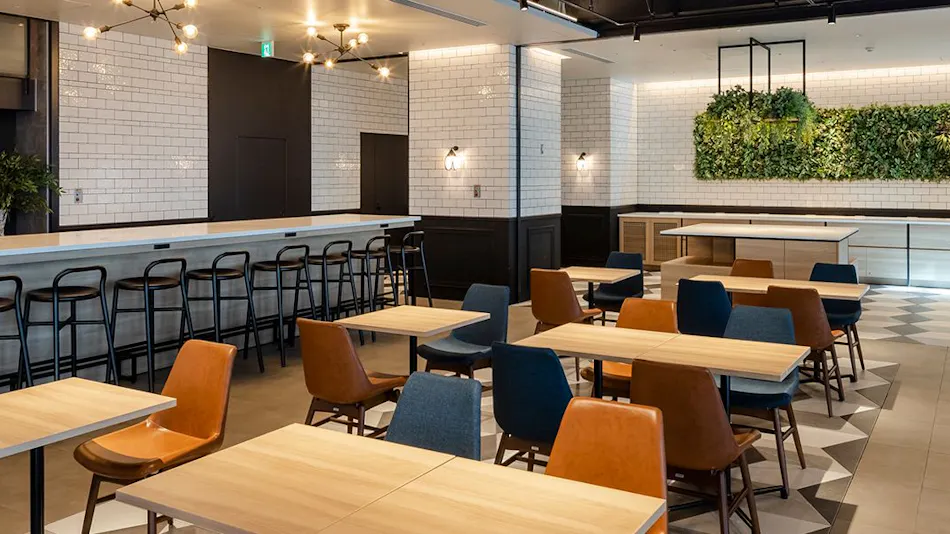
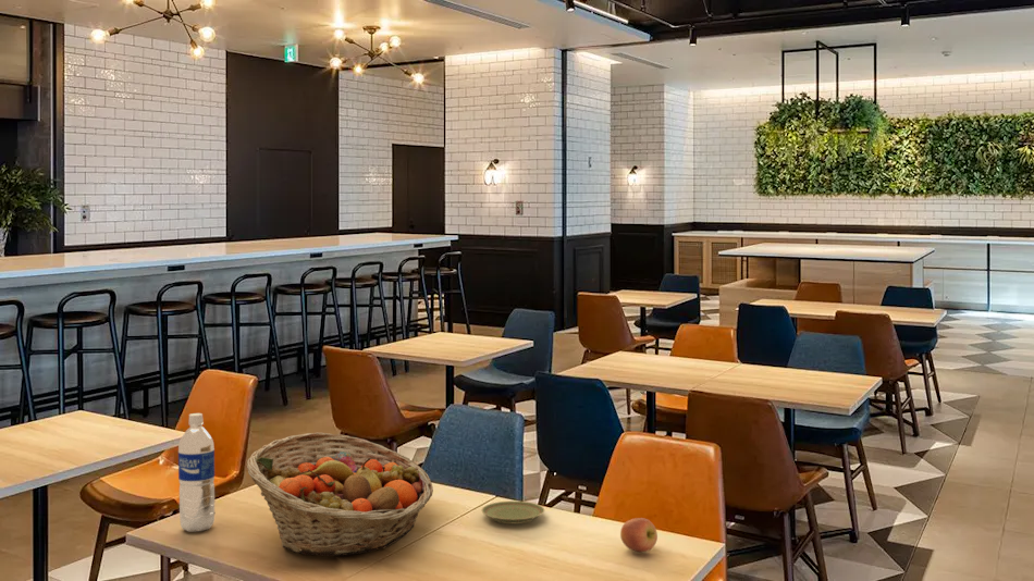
+ apple [619,517,658,553]
+ plate [481,500,545,524]
+ fruit basket [246,432,434,557]
+ water bottle [177,412,216,533]
